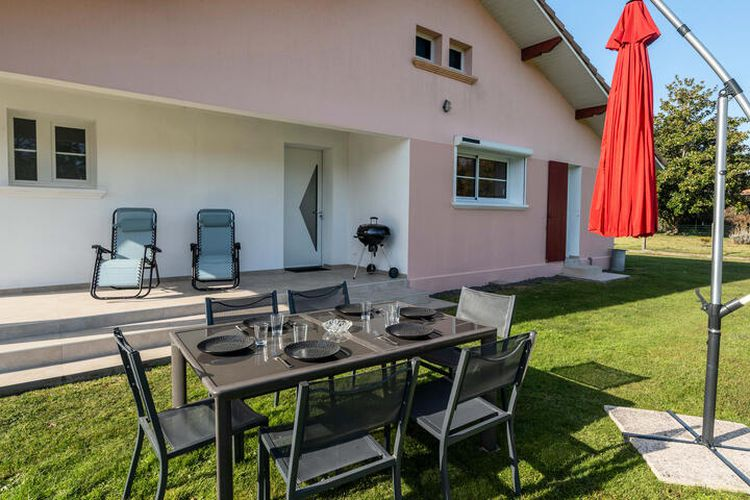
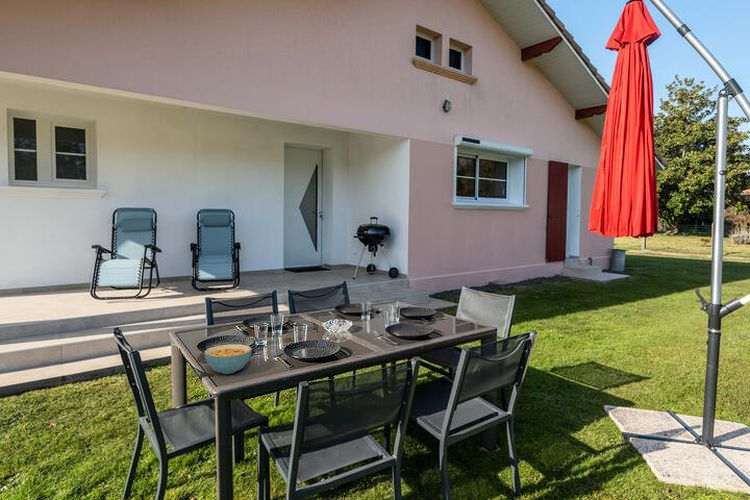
+ cereal bowl [203,343,253,375]
